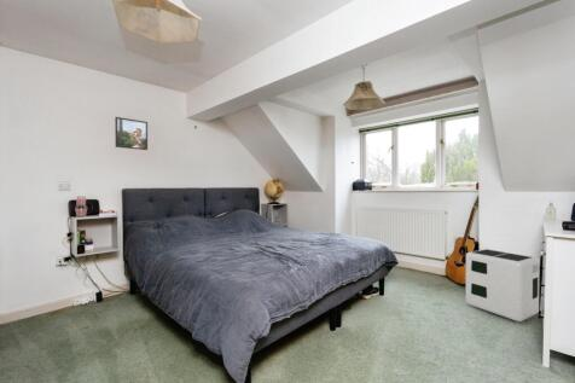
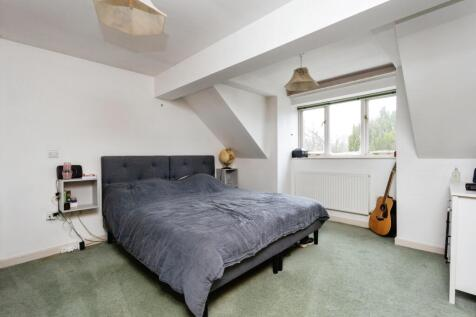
- air purifier [464,248,540,323]
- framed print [114,116,149,151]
